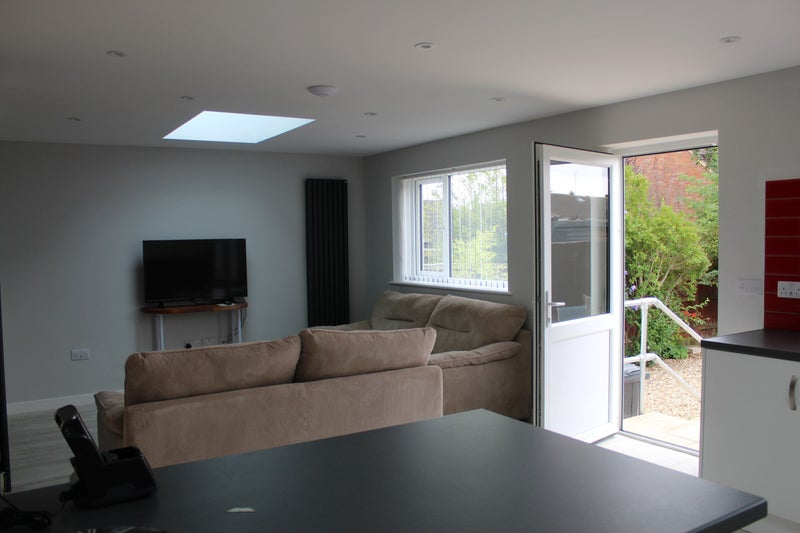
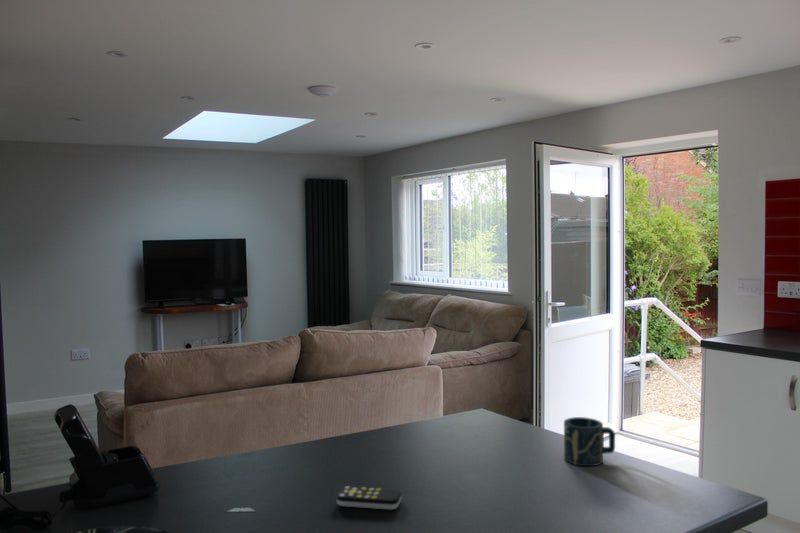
+ remote control [336,485,403,511]
+ cup [563,416,616,467]
